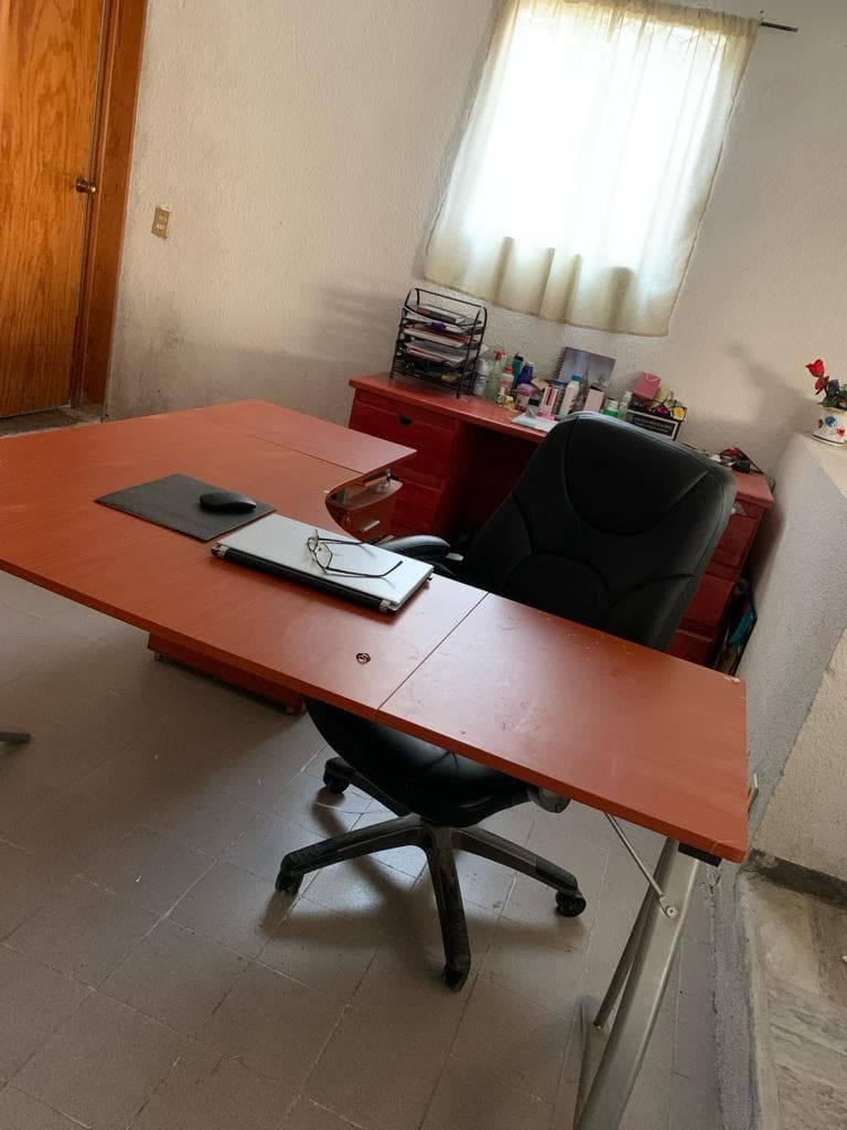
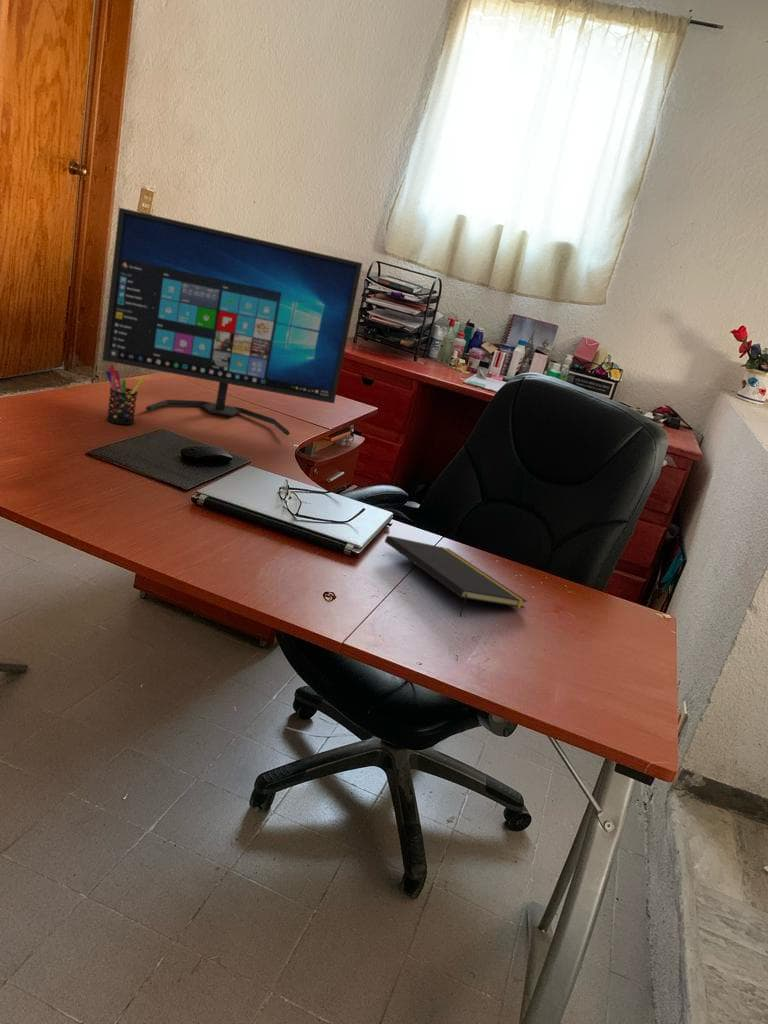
+ notepad [384,535,528,618]
+ computer monitor [102,207,363,437]
+ pen holder [105,364,146,425]
